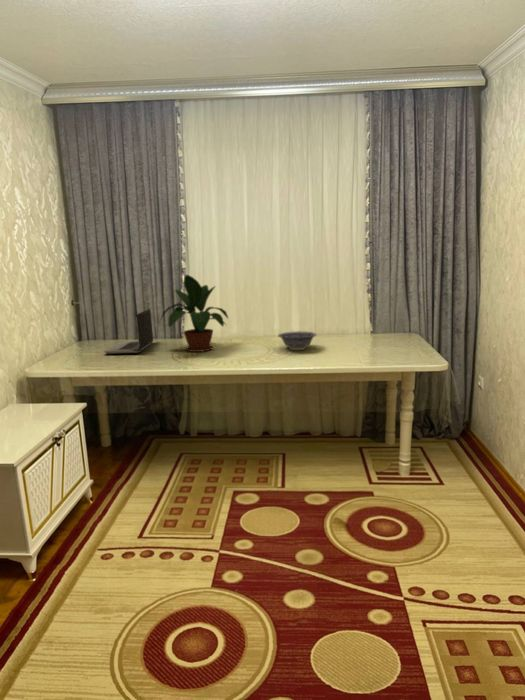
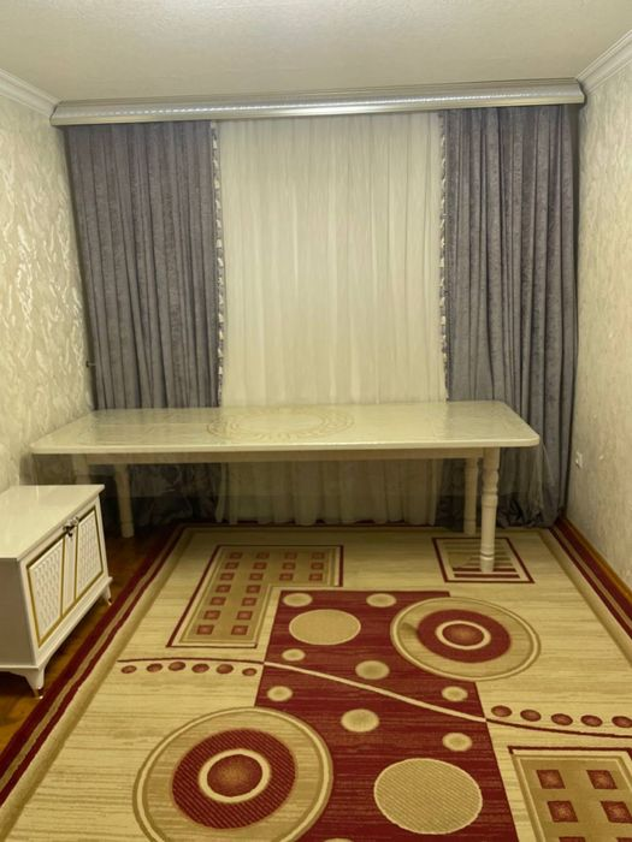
- decorative bowl [277,330,317,351]
- laptop computer [102,308,154,355]
- potted plant [159,274,229,353]
